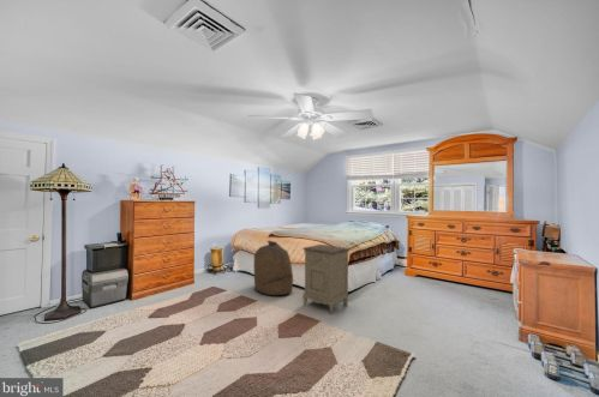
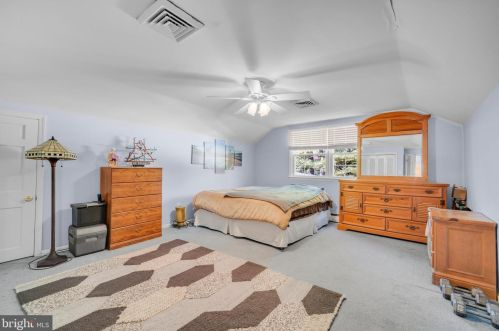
- nightstand [301,243,352,315]
- bag [252,240,294,296]
